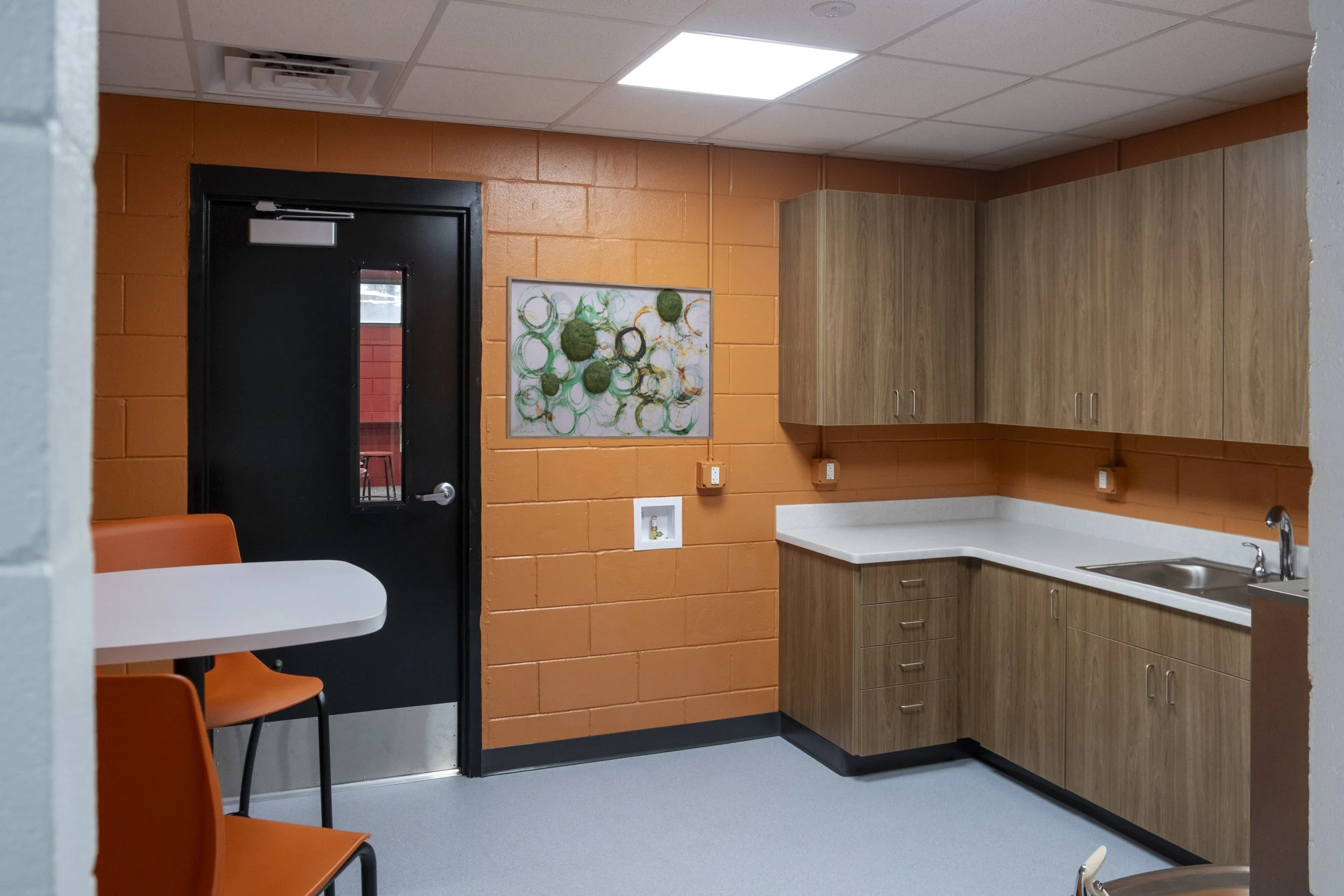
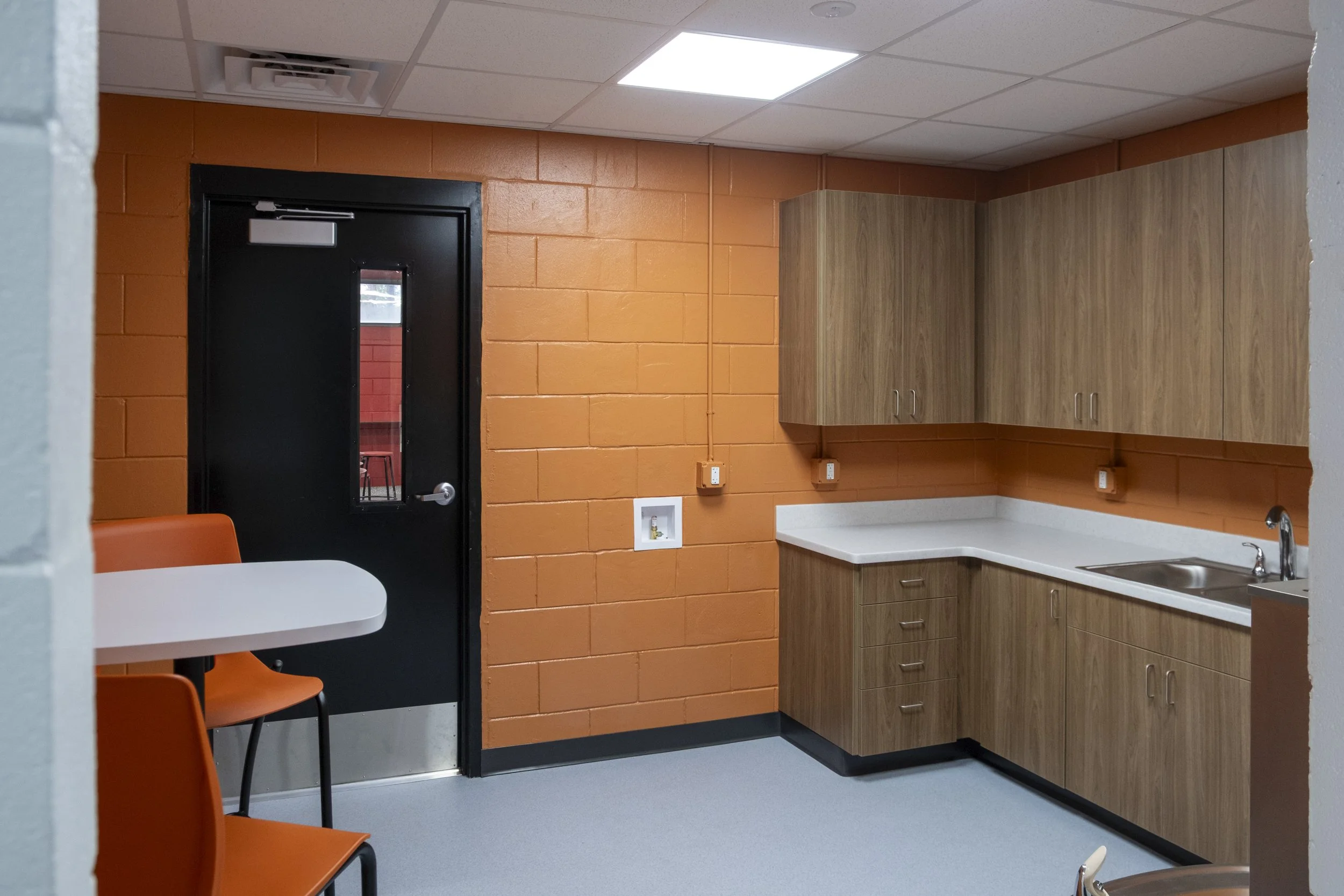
- wall art [505,275,715,440]
